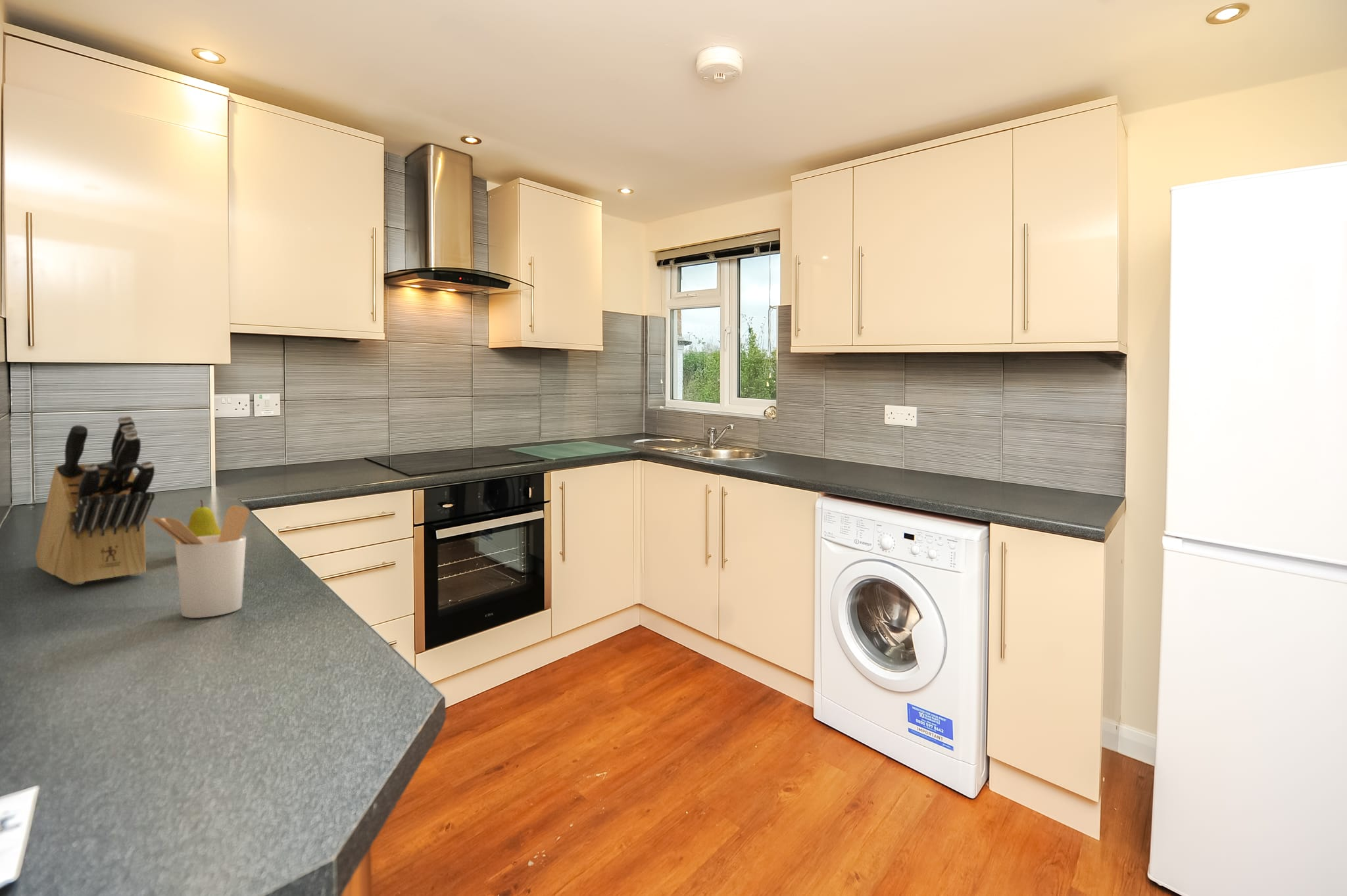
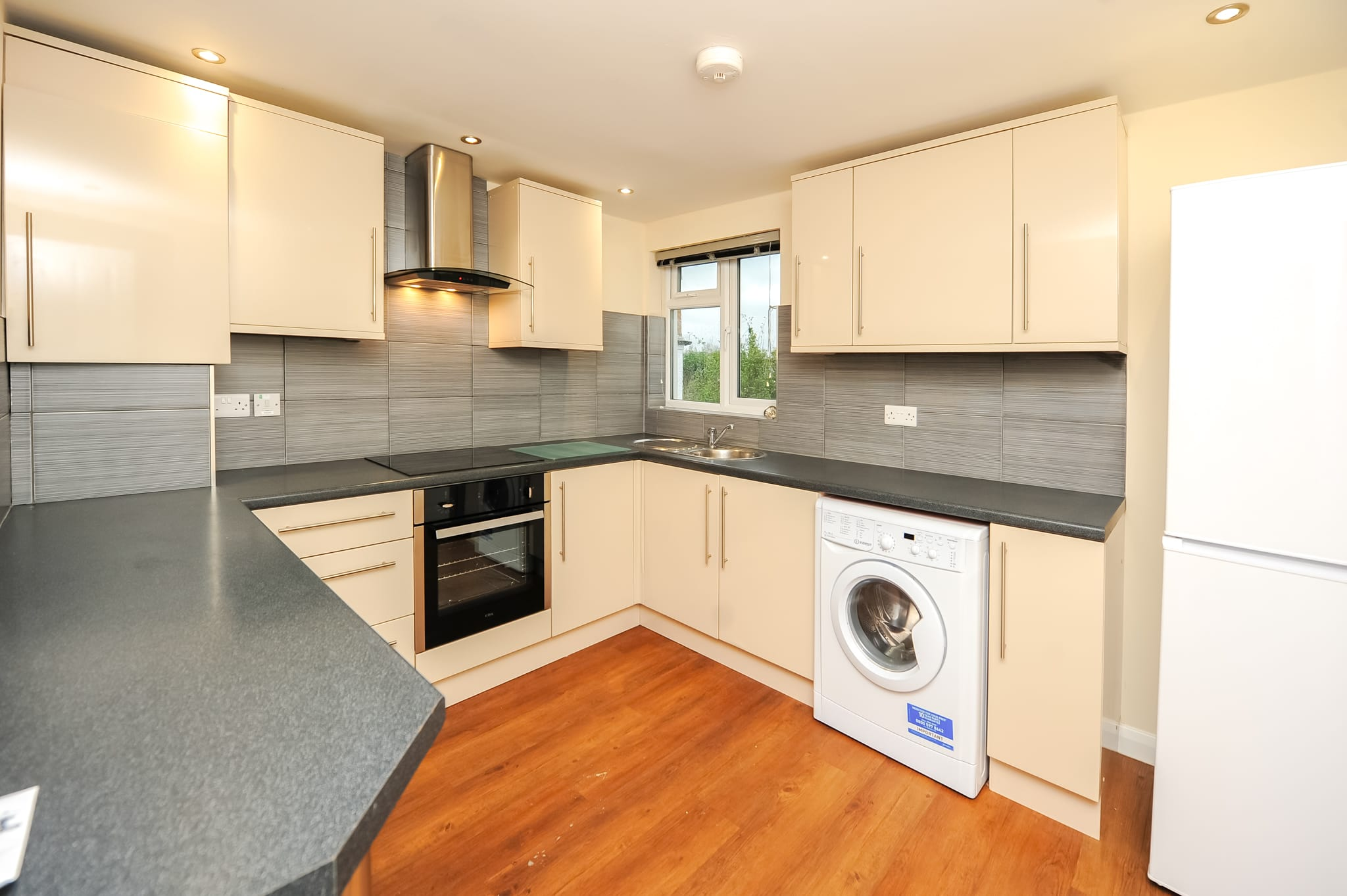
- fruit [187,499,221,537]
- utensil holder [147,505,250,619]
- knife block [35,415,156,585]
